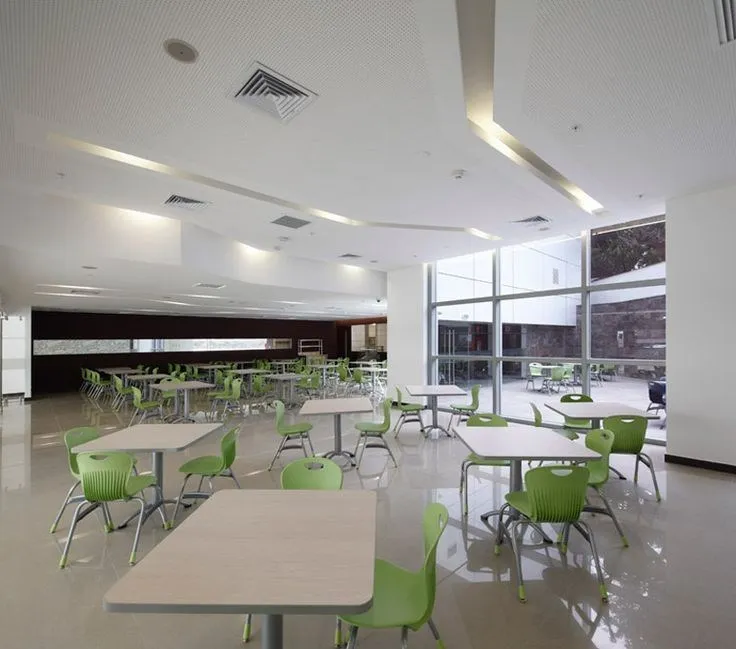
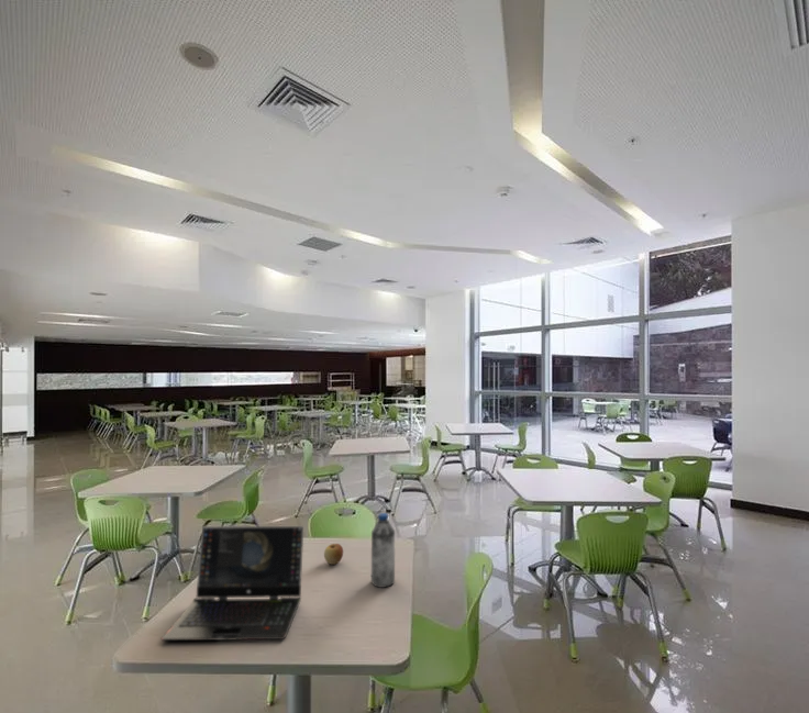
+ laptop computer [160,525,304,642]
+ apple [323,543,344,566]
+ water bottle [370,512,396,589]
